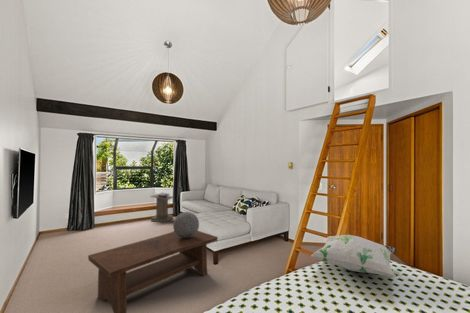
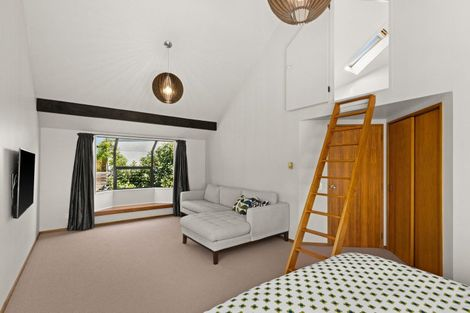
- lectern [149,192,174,223]
- decorative pillow [310,234,398,277]
- coffee table [87,230,219,313]
- decorative sphere [172,211,200,238]
